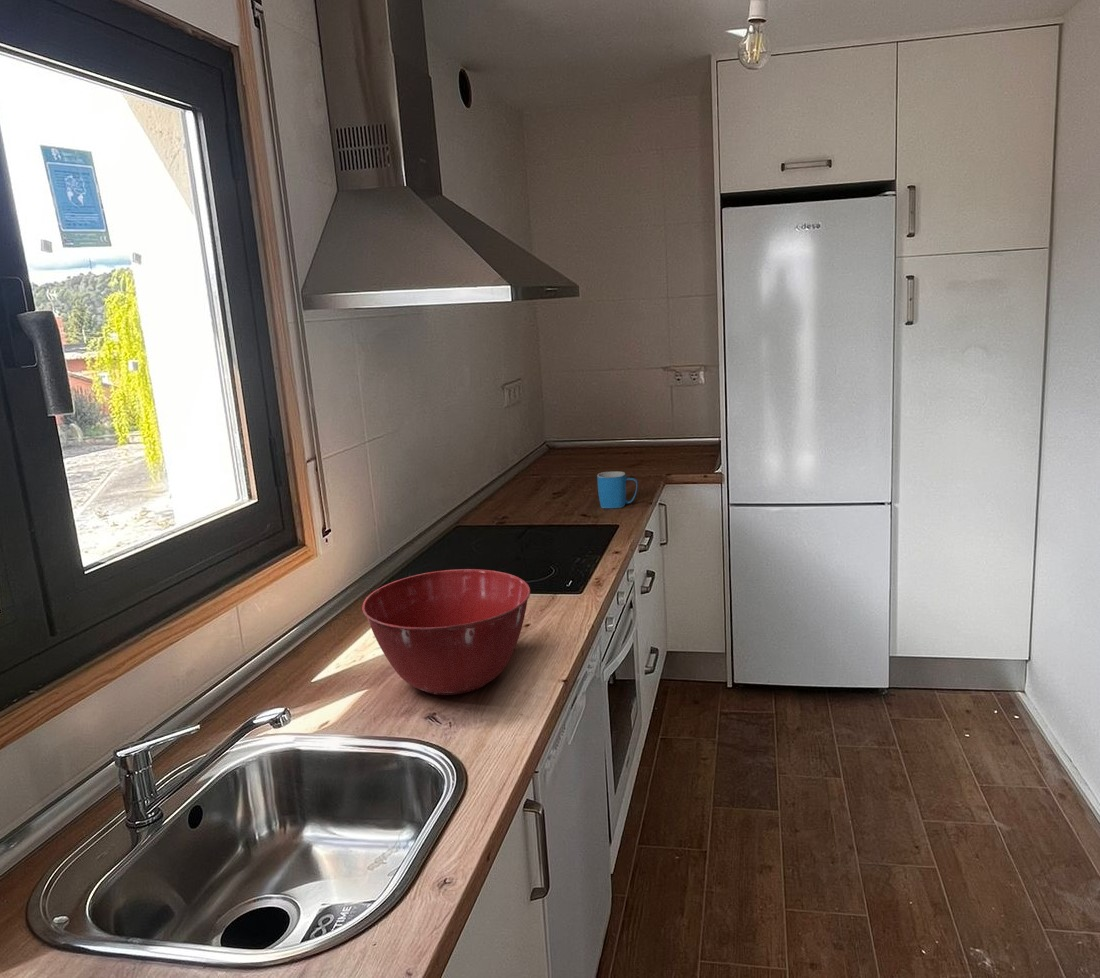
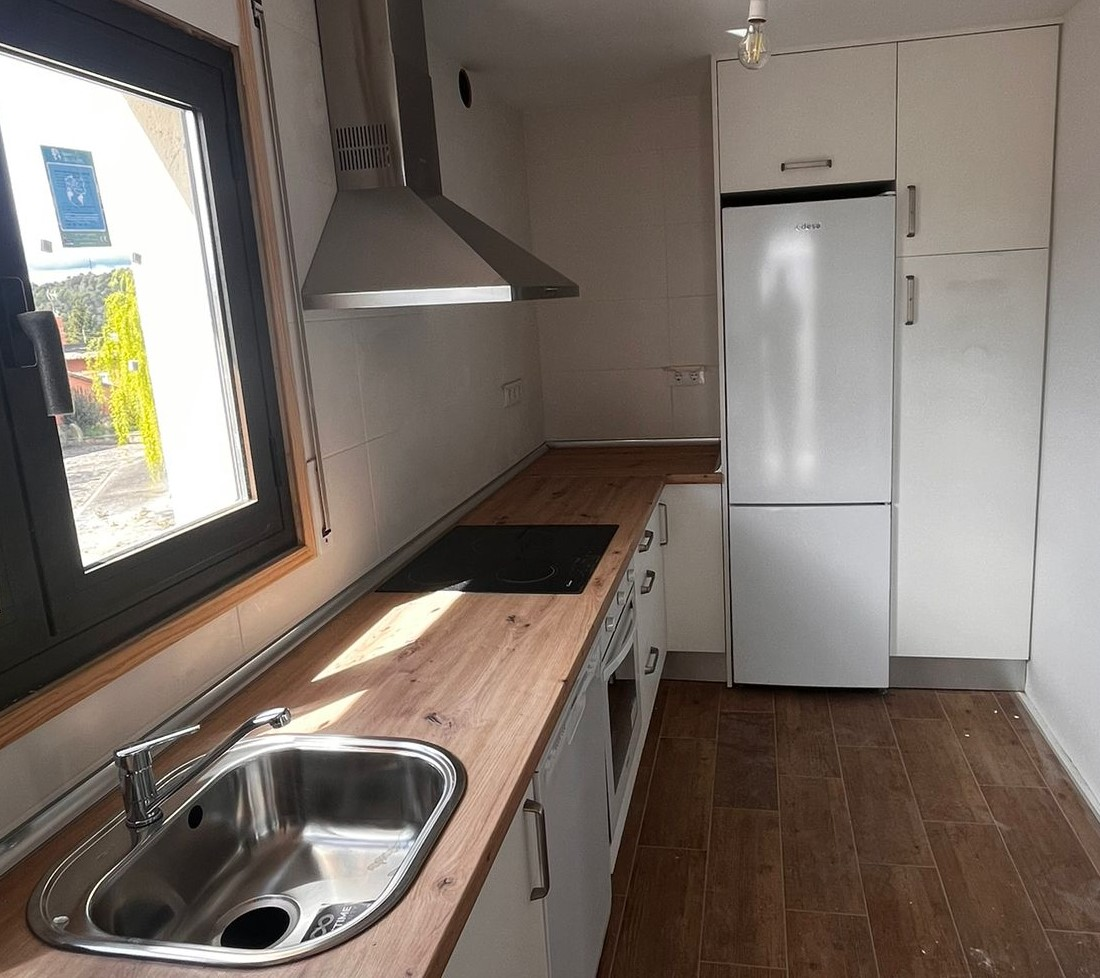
- mixing bowl [361,568,531,696]
- mug [596,470,638,509]
